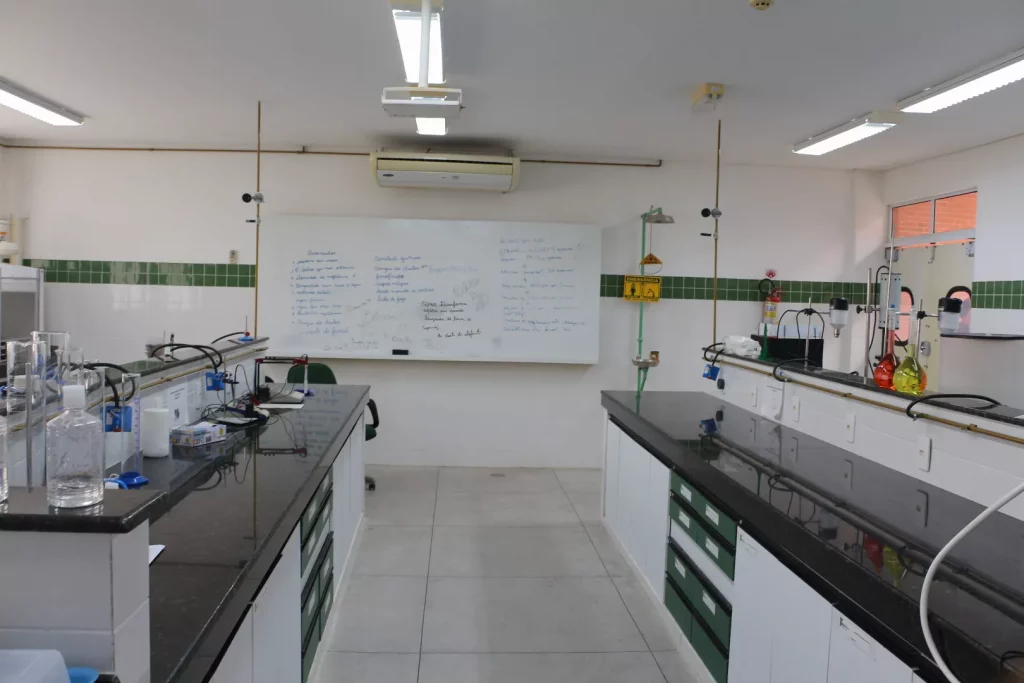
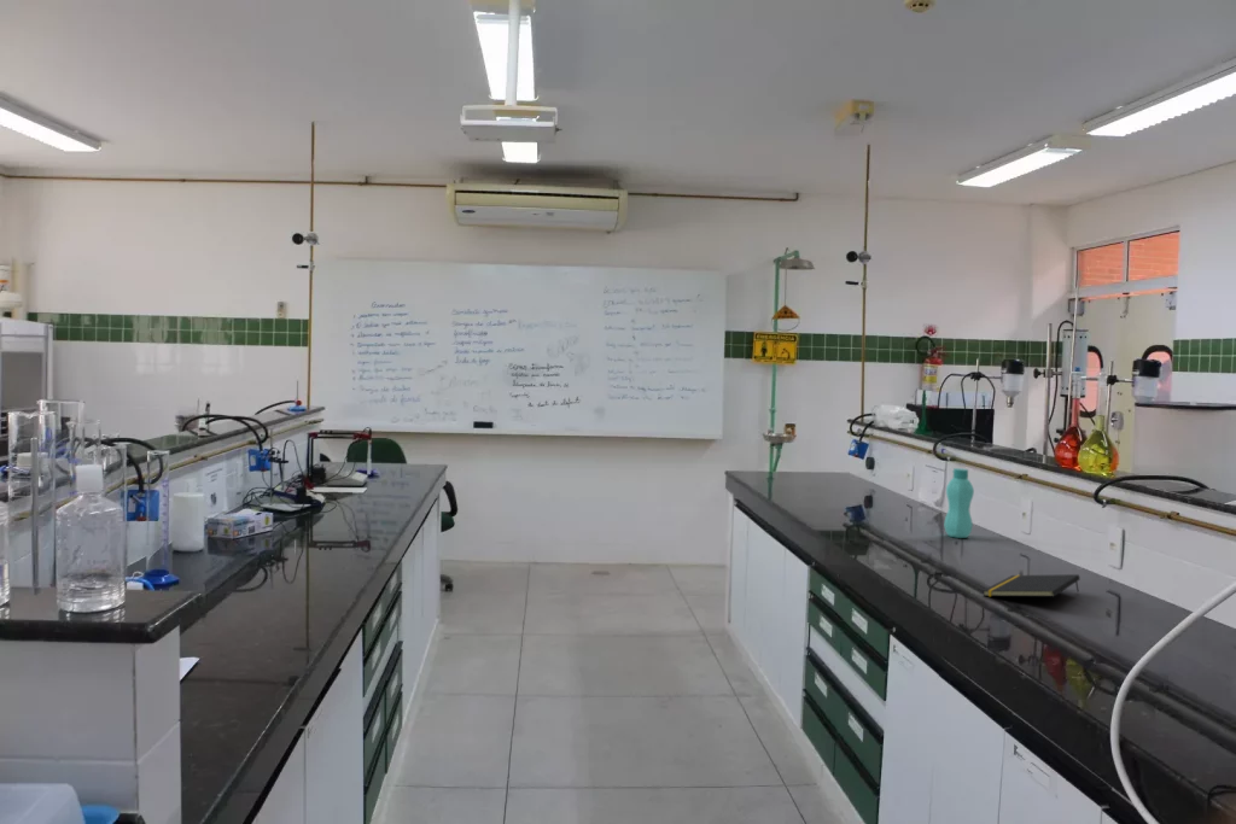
+ bottle [944,467,975,539]
+ notepad [981,573,1082,598]
